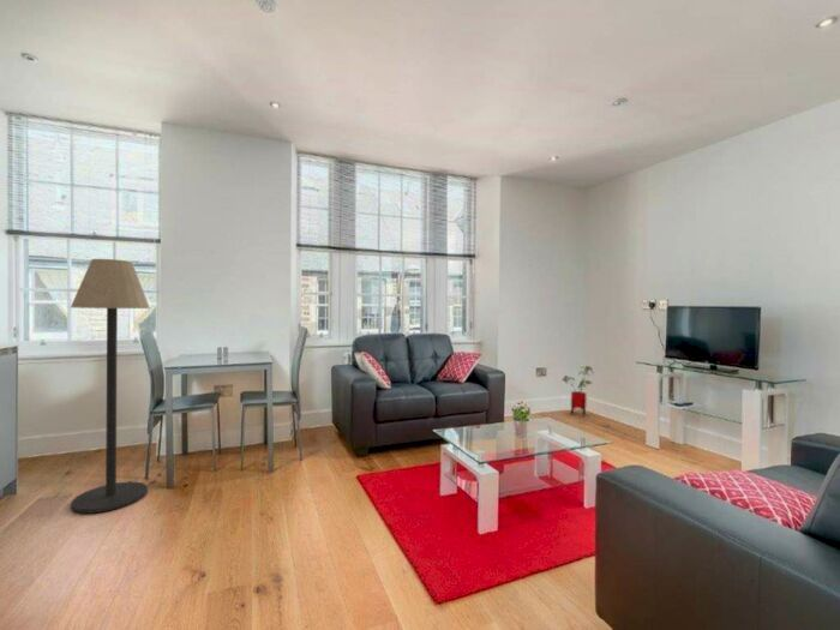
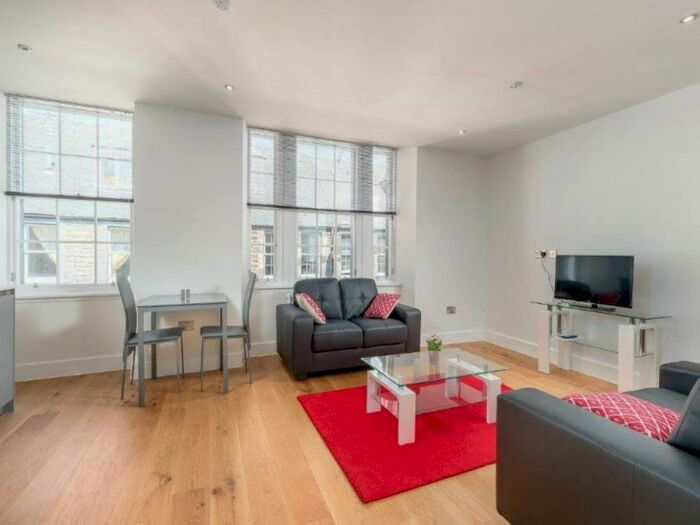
- floor lamp [70,258,151,514]
- house plant [562,365,595,418]
